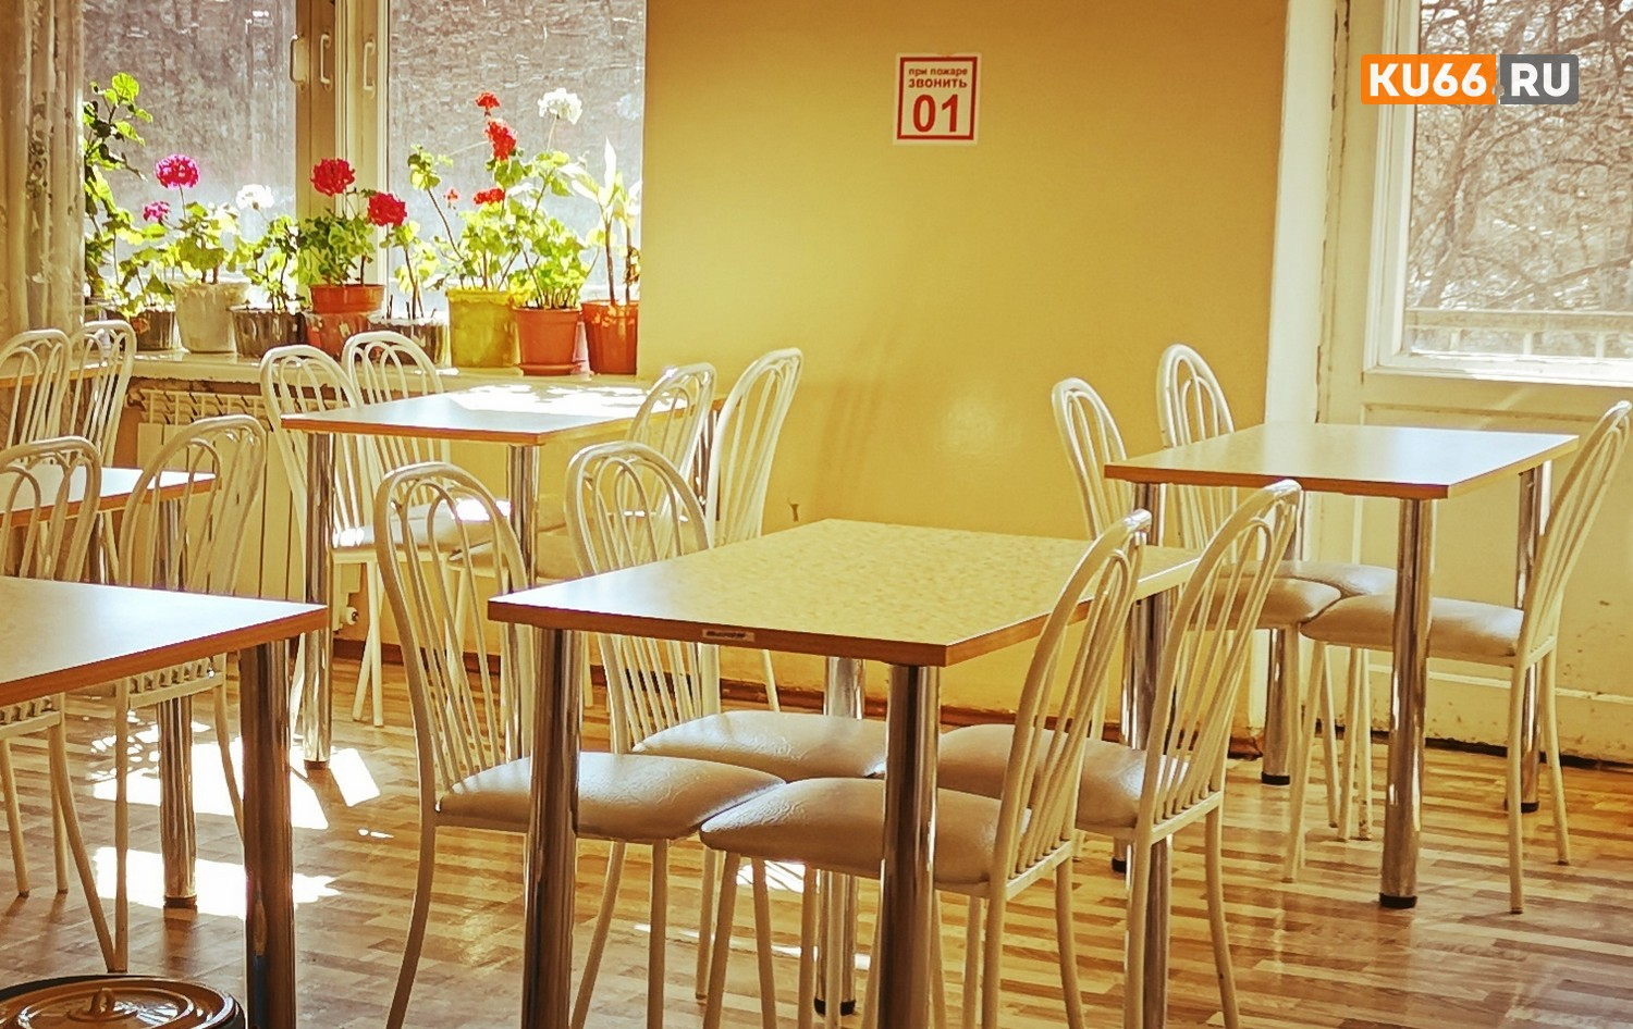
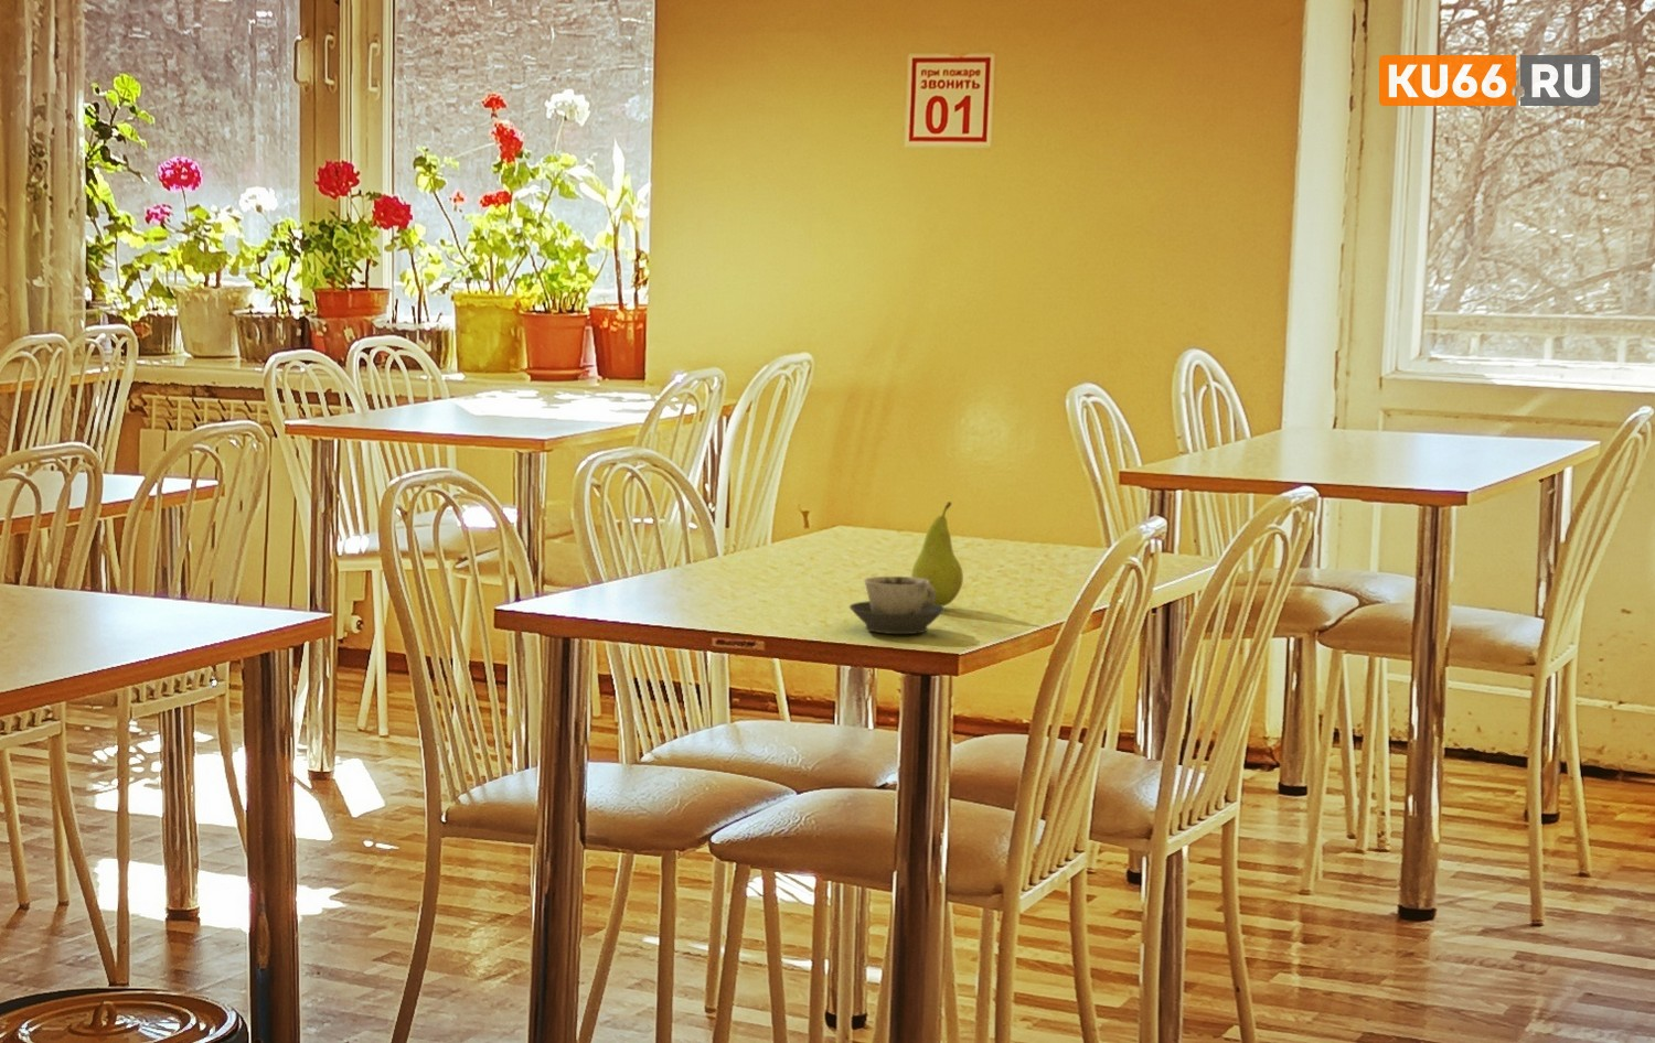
+ fruit [910,501,964,607]
+ cup [849,576,947,636]
